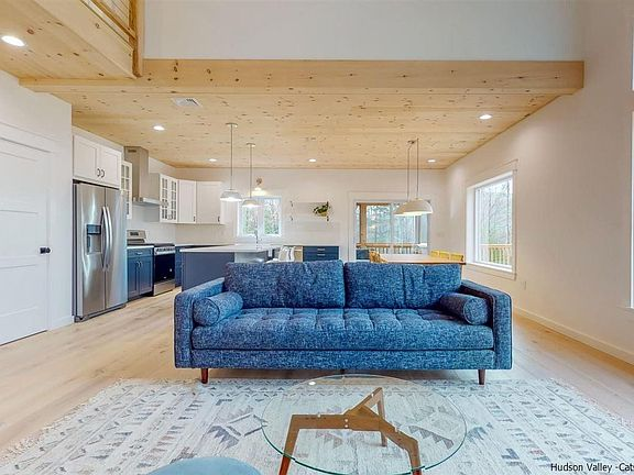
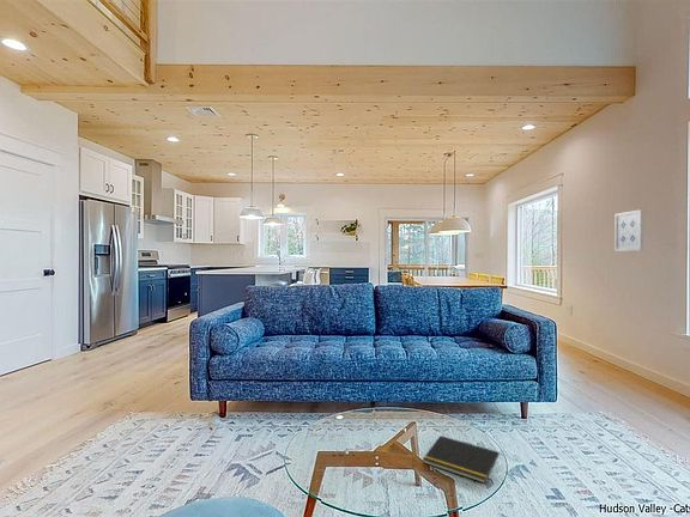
+ wall art [613,208,644,253]
+ notepad [422,434,500,485]
